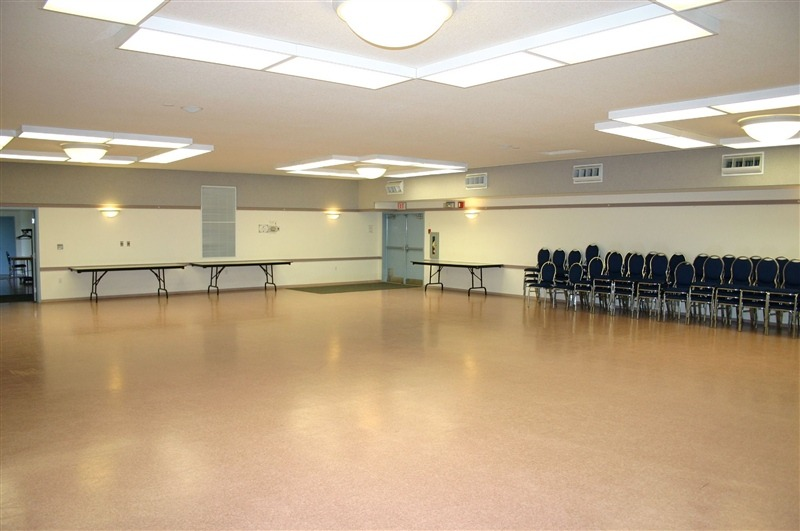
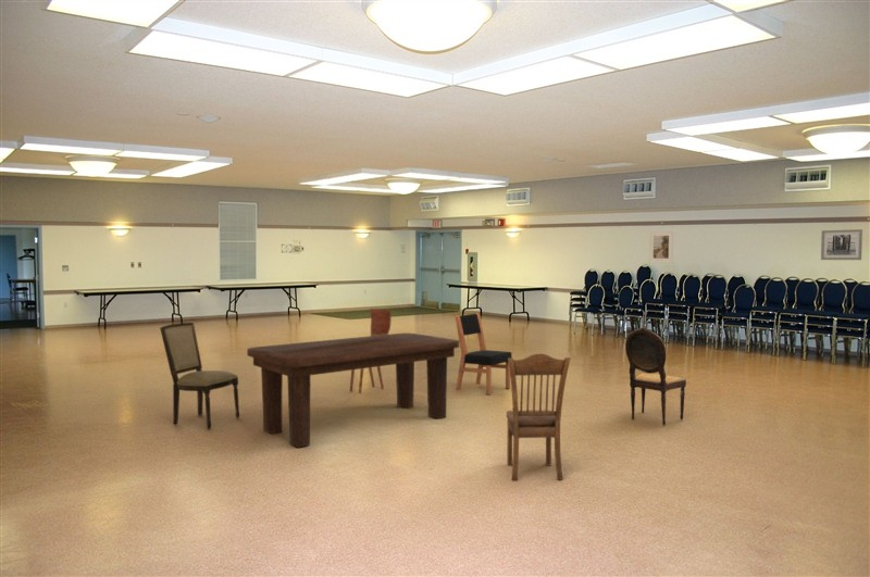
+ dining chair [159,322,240,430]
+ wall art [820,228,863,261]
+ dining chair [453,312,513,396]
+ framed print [648,230,674,264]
+ dining chair [349,308,393,394]
+ dining chair [624,326,687,427]
+ dining chair [506,353,572,481]
+ dining table [246,333,460,449]
